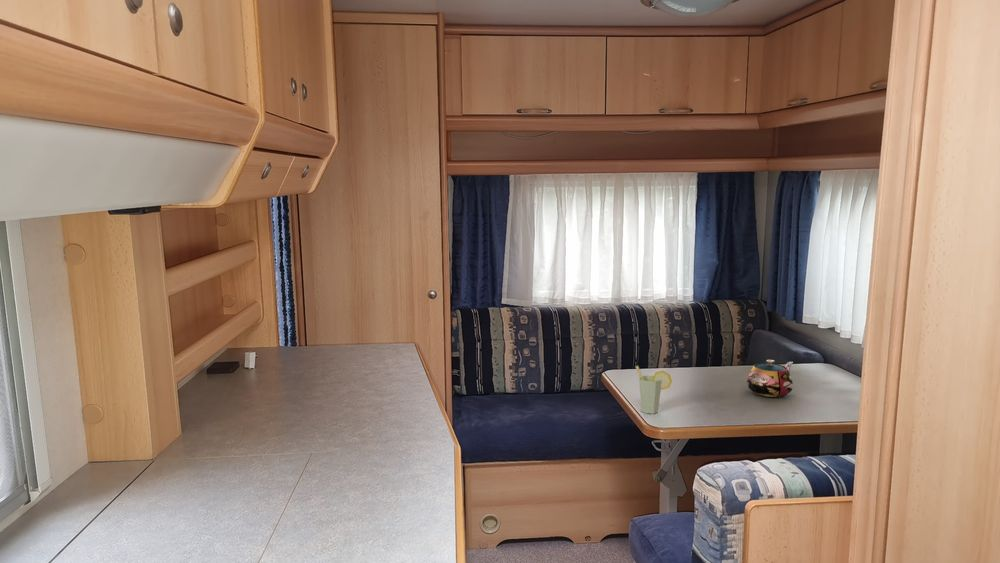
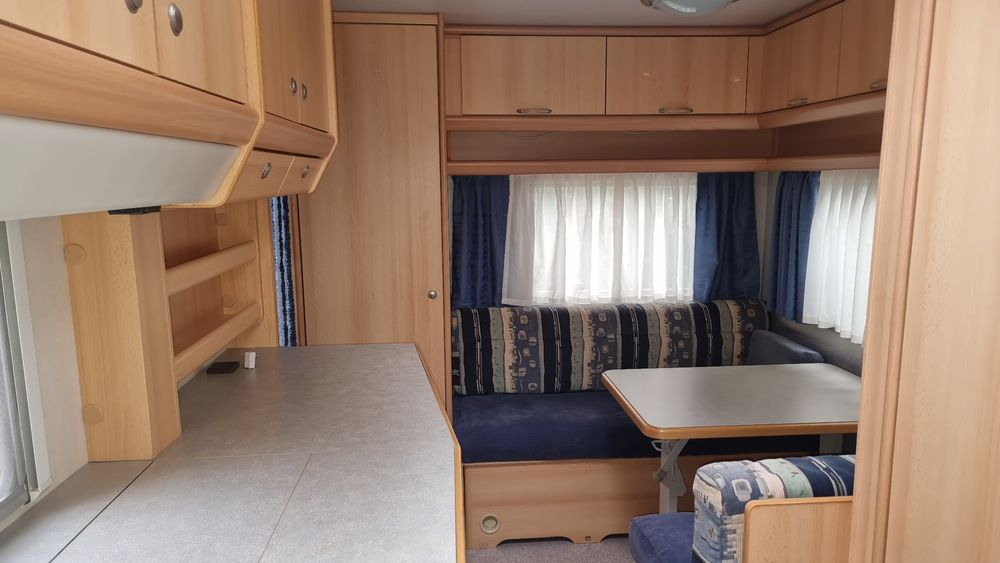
- cup [635,365,673,415]
- teapot [746,359,794,398]
